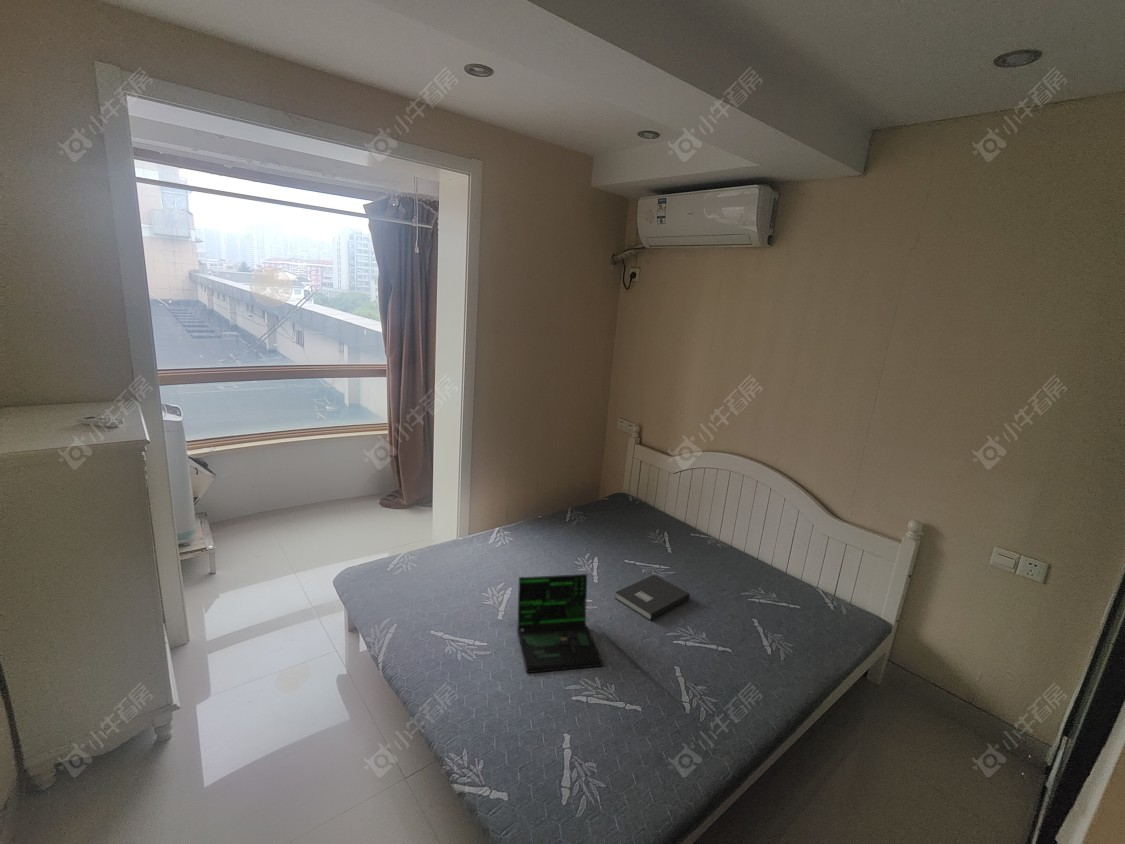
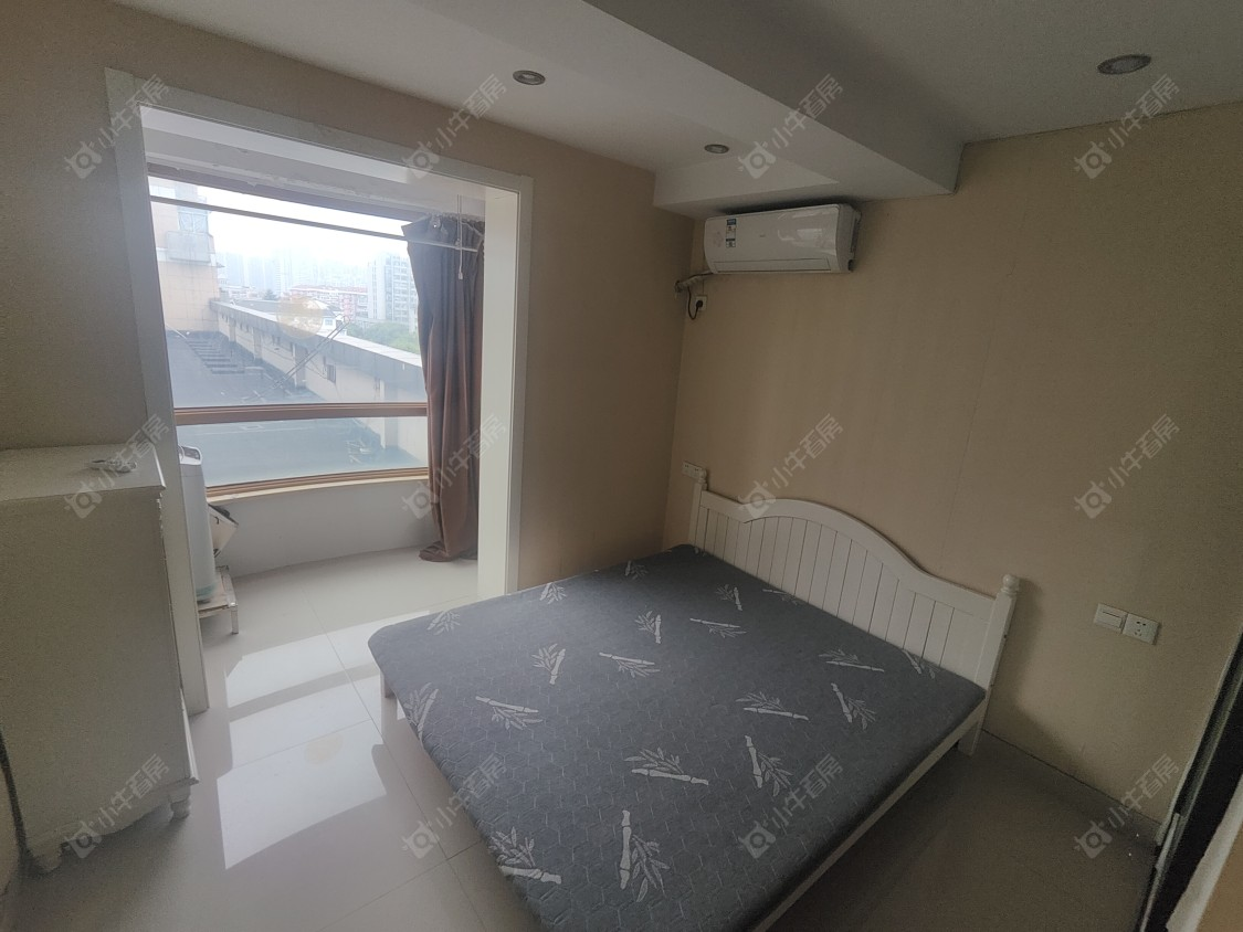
- book [614,574,691,621]
- laptop [516,573,604,674]
